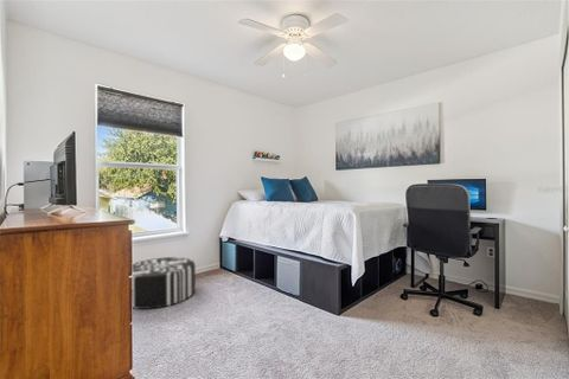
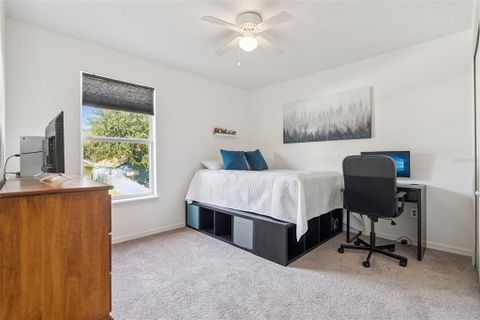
- pouf [132,256,197,310]
